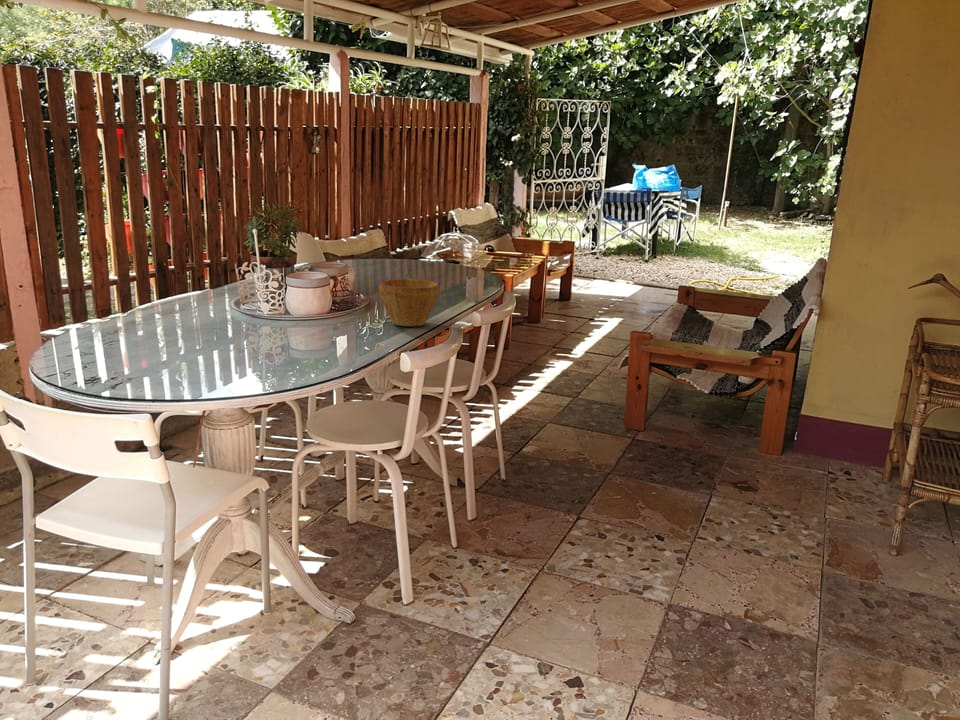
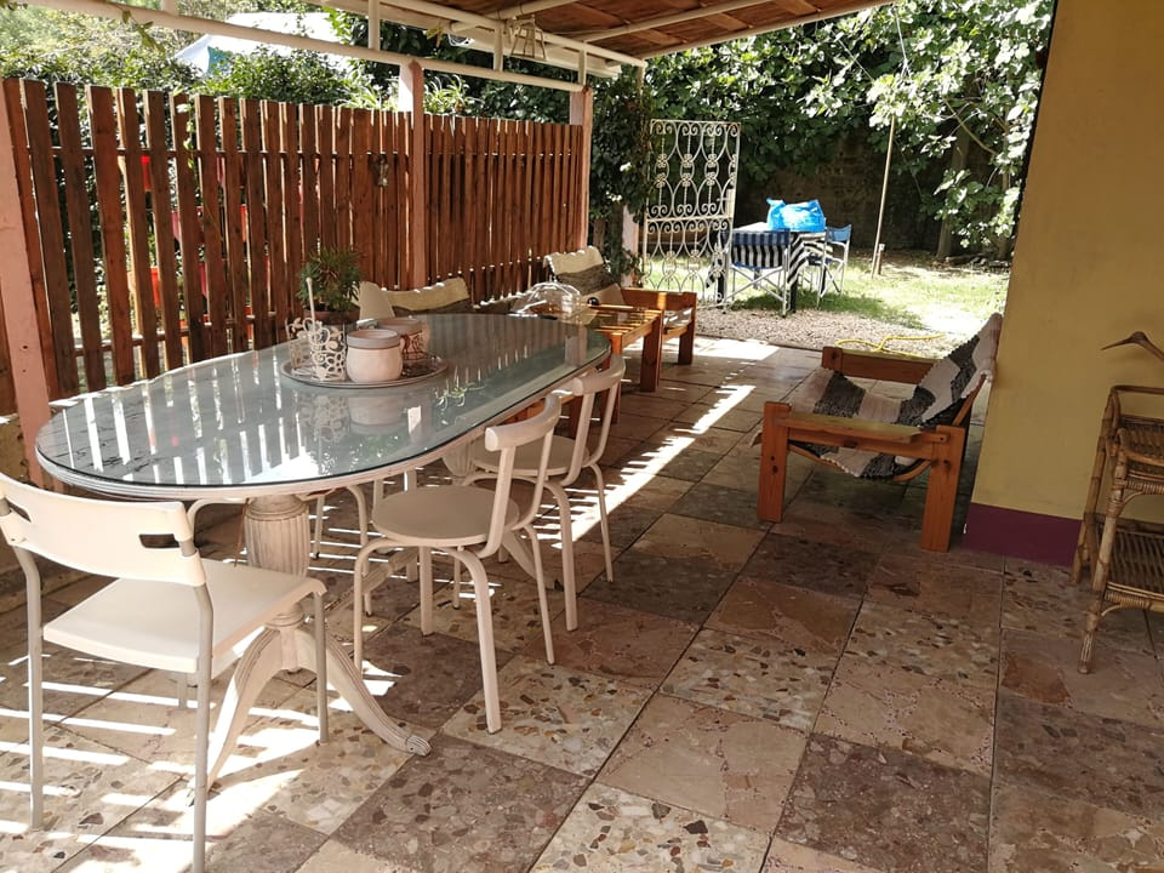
- bowl [378,278,441,327]
